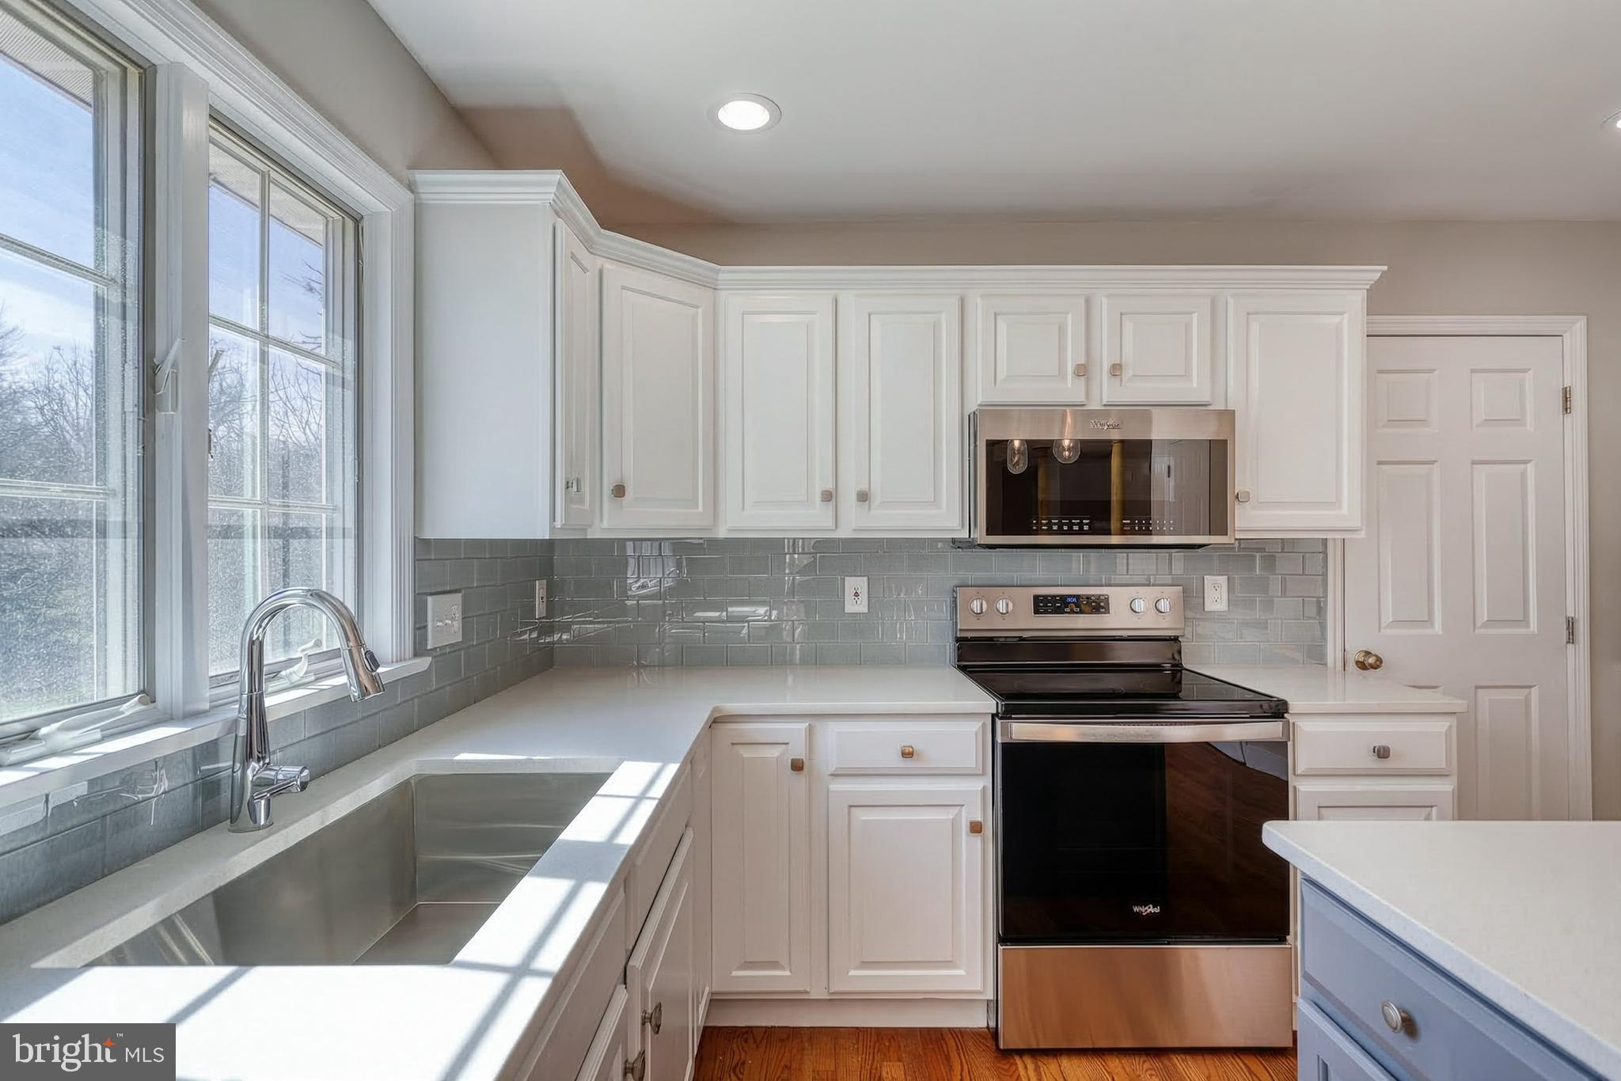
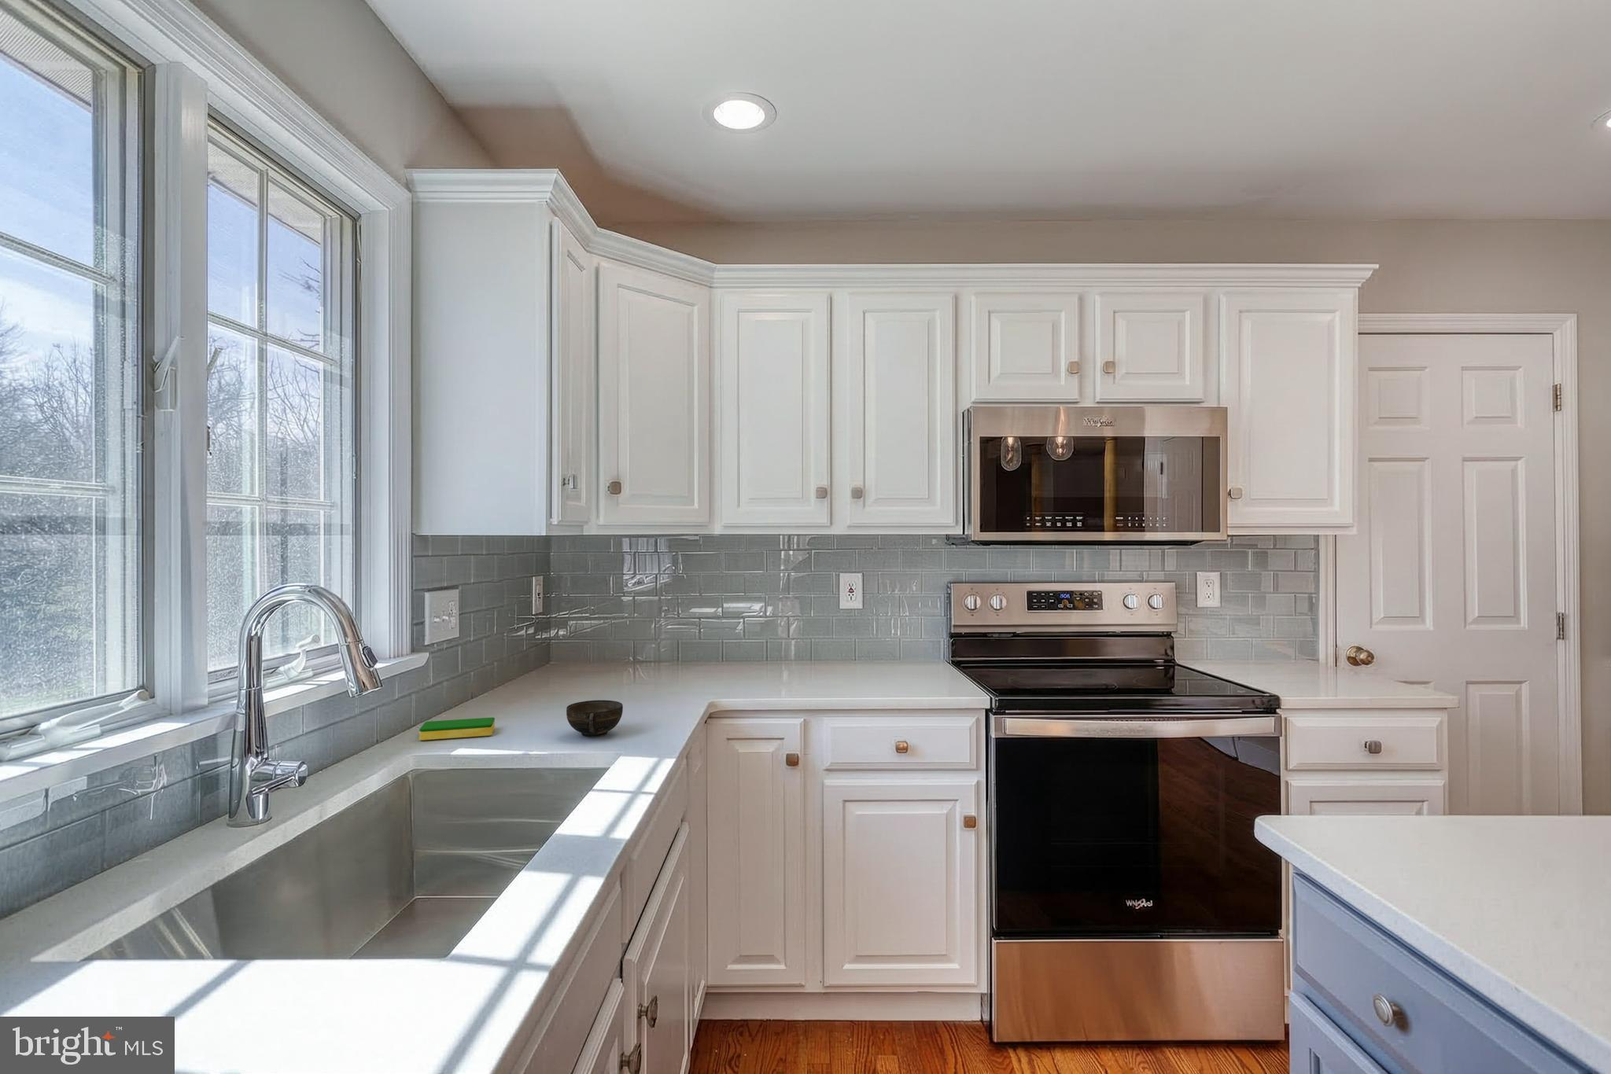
+ dish sponge [418,717,495,742]
+ cup [566,699,623,737]
